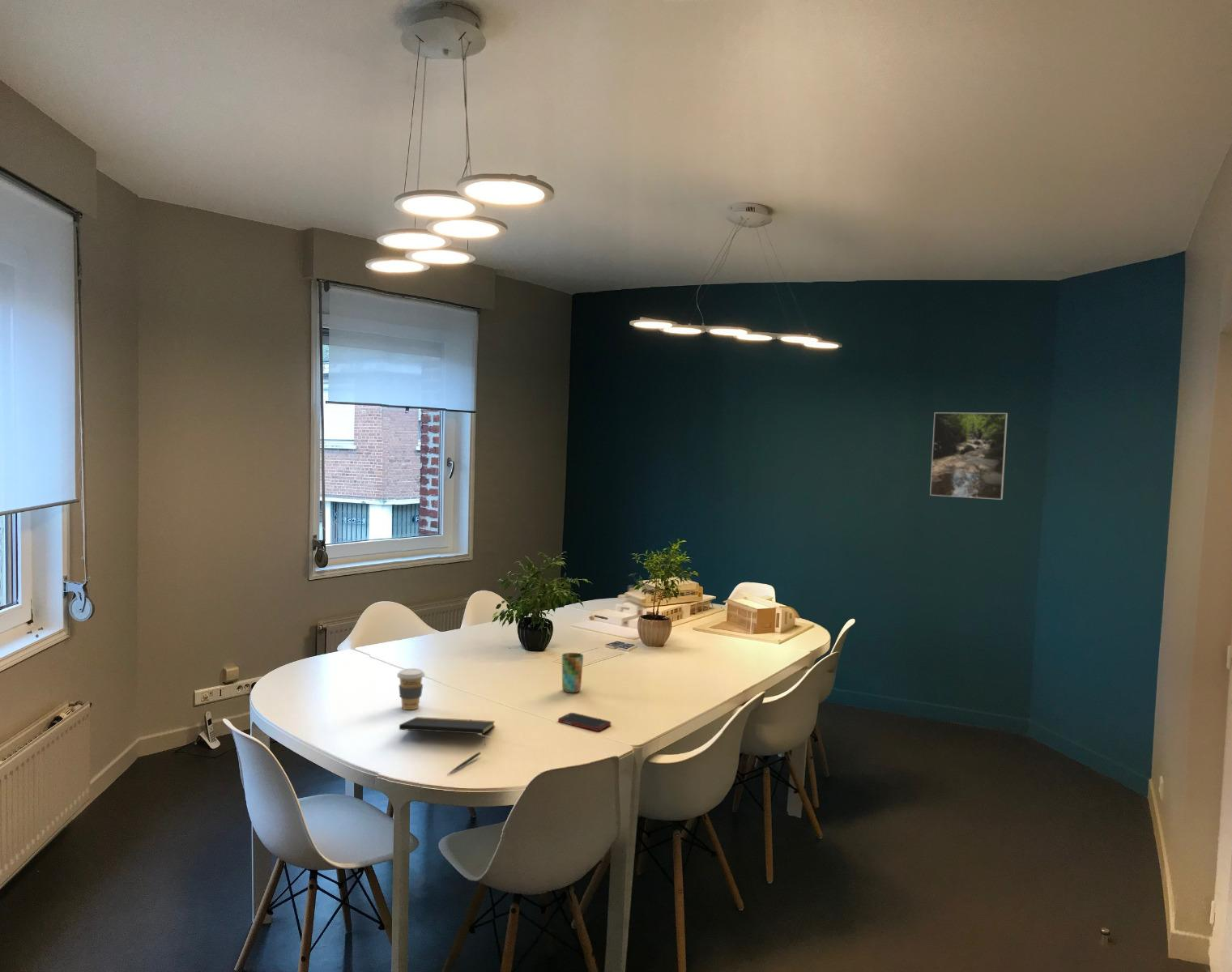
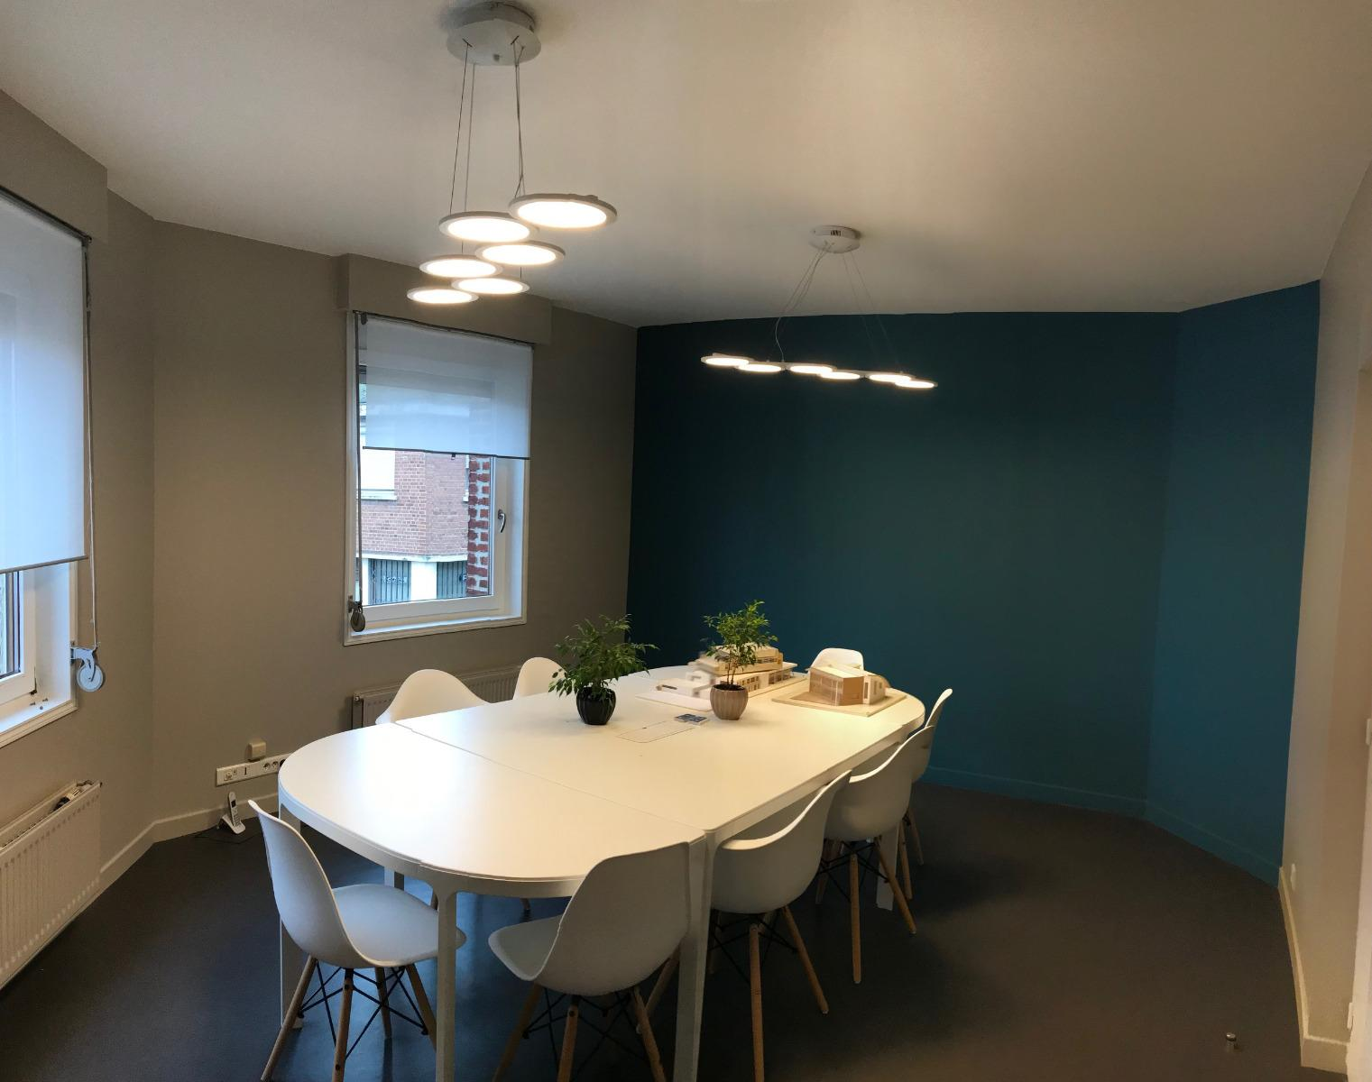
- cell phone [557,712,612,732]
- pen [447,751,481,775]
- notepad [399,716,496,745]
- coffee cup [396,667,426,710]
- cup [561,652,584,693]
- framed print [929,411,1008,501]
